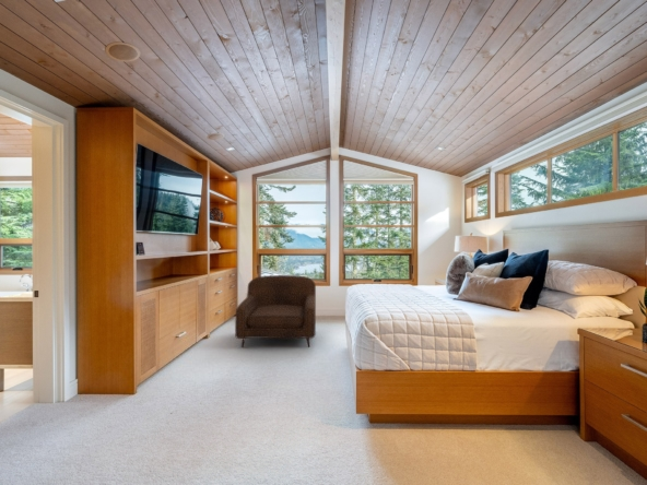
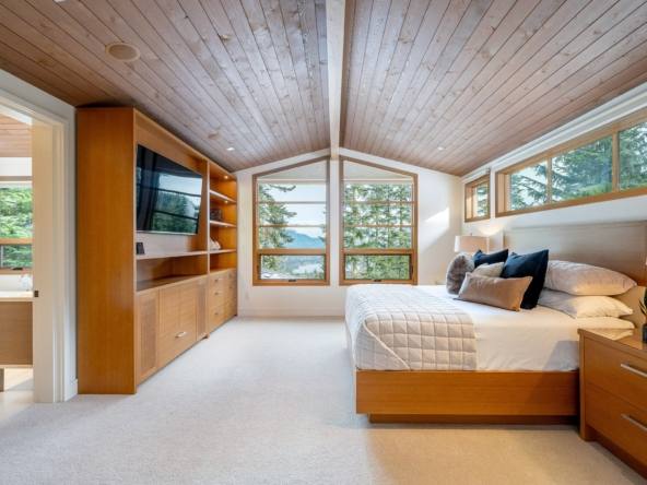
- armchair [234,274,317,348]
